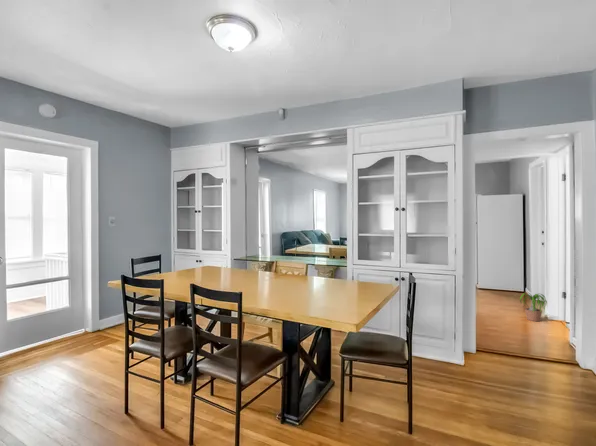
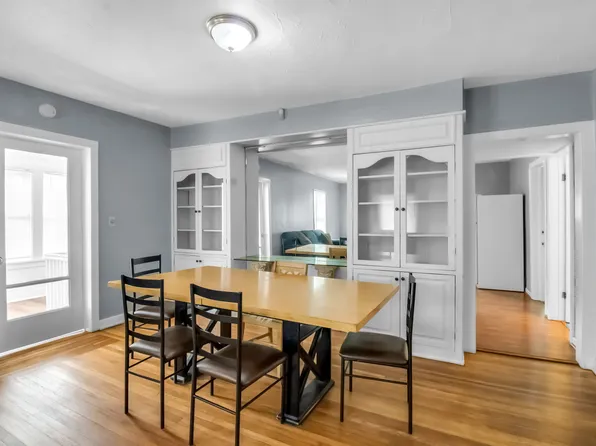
- potted plant [517,292,548,322]
